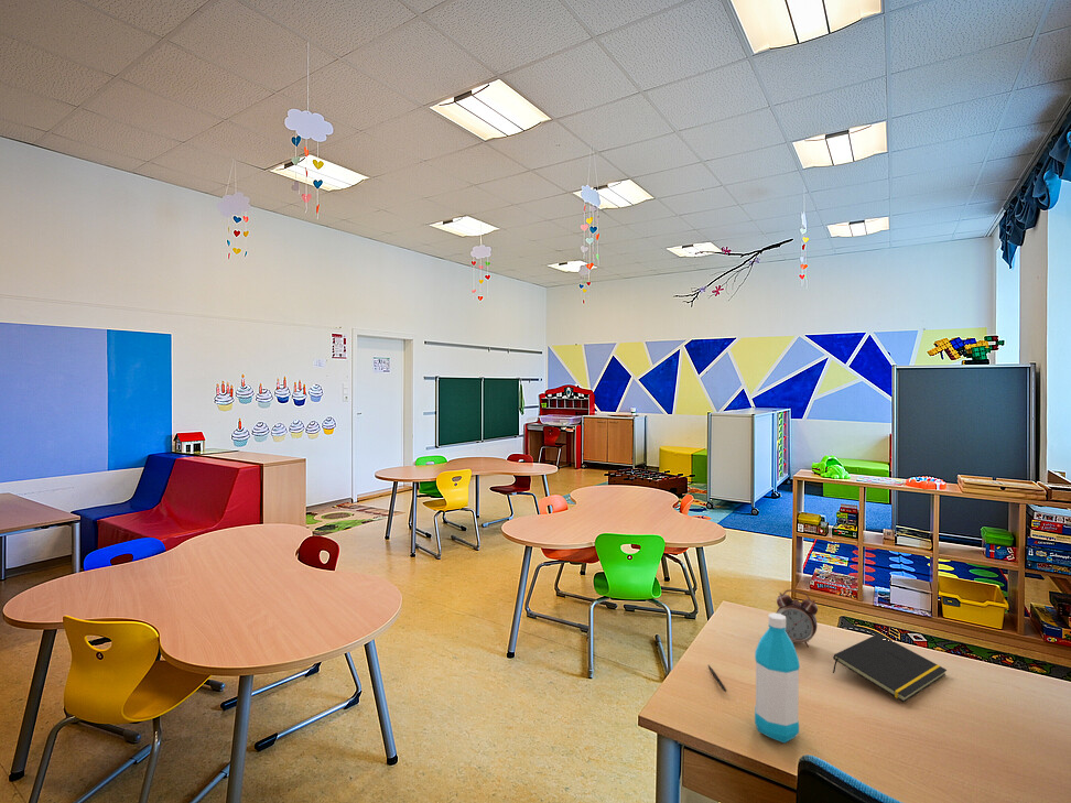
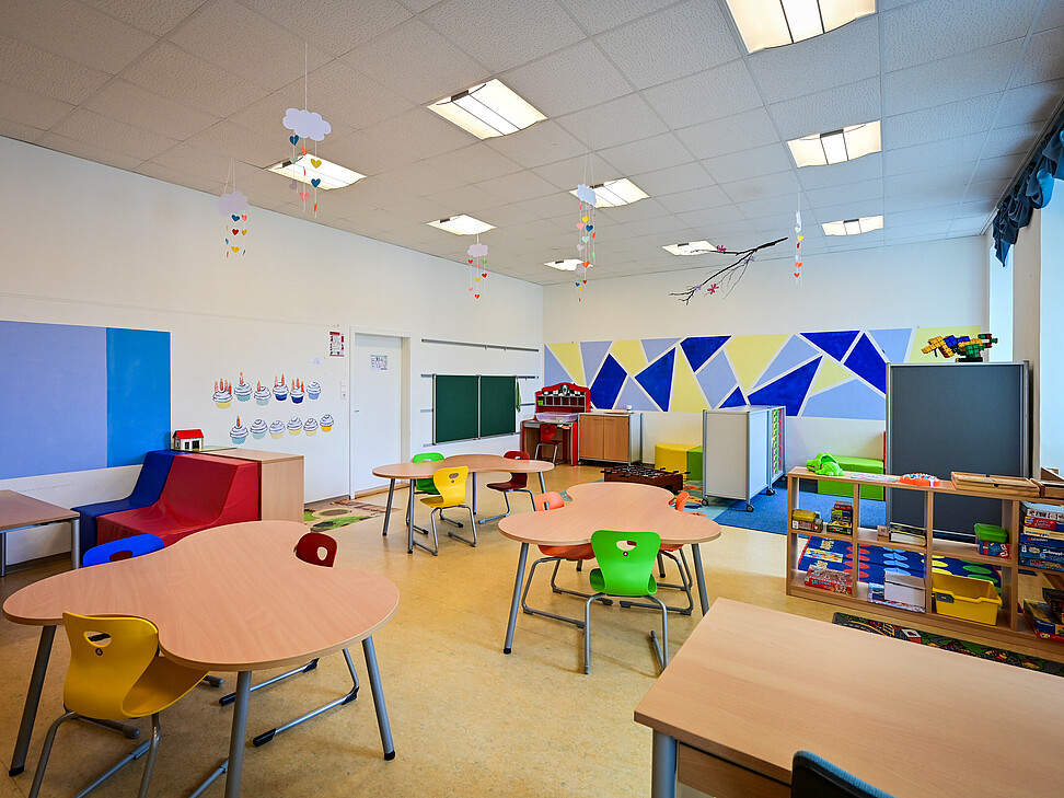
- alarm clock [775,588,819,649]
- pen [707,664,727,693]
- notepad [832,632,948,703]
- water bottle [754,612,801,744]
